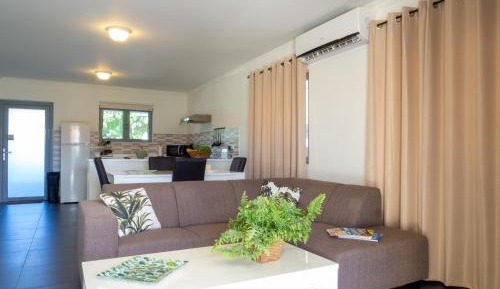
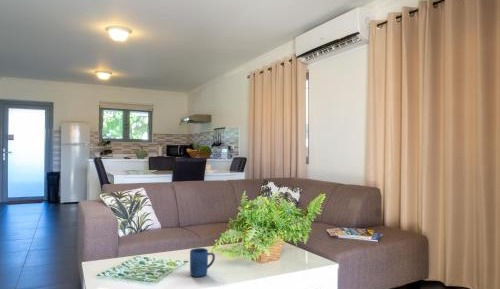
+ mug [189,247,216,278]
